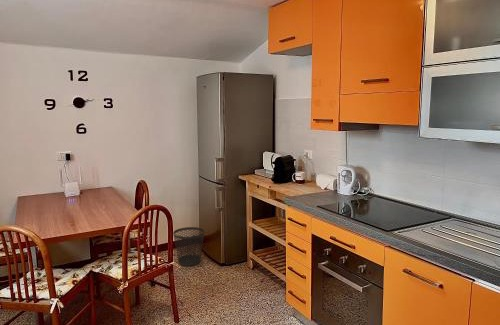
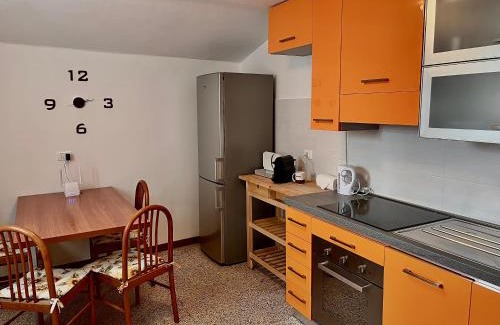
- wastebasket [172,226,205,267]
